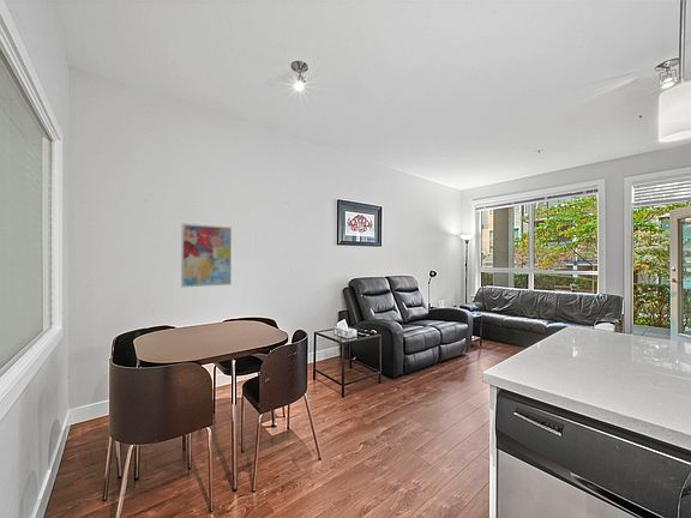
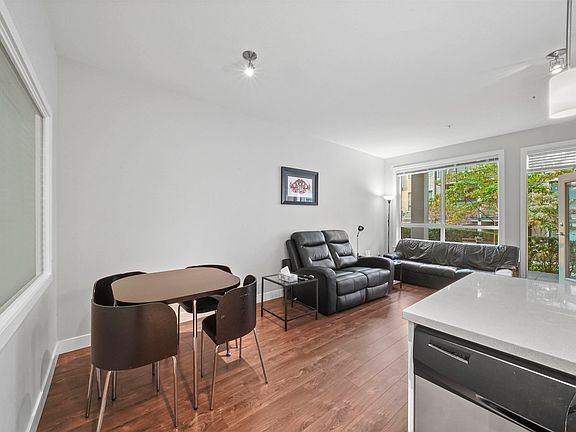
- wall art [180,223,233,289]
